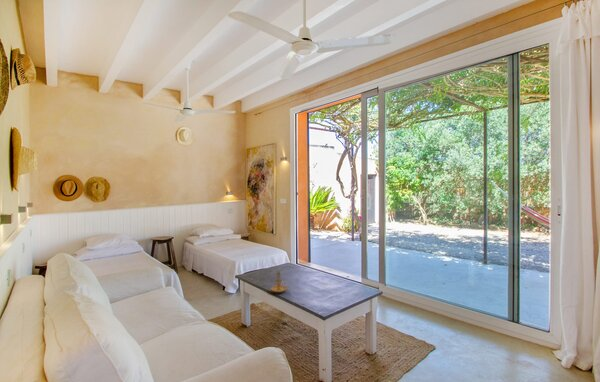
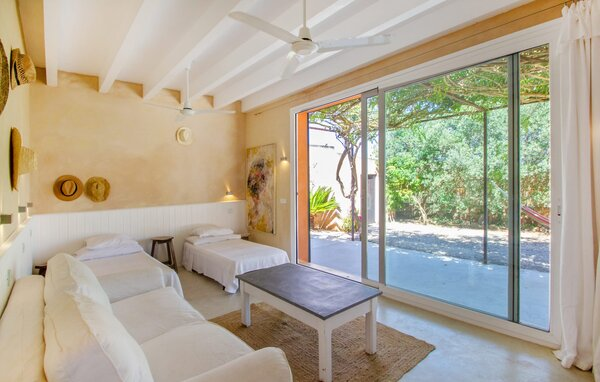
- candle [270,269,290,293]
